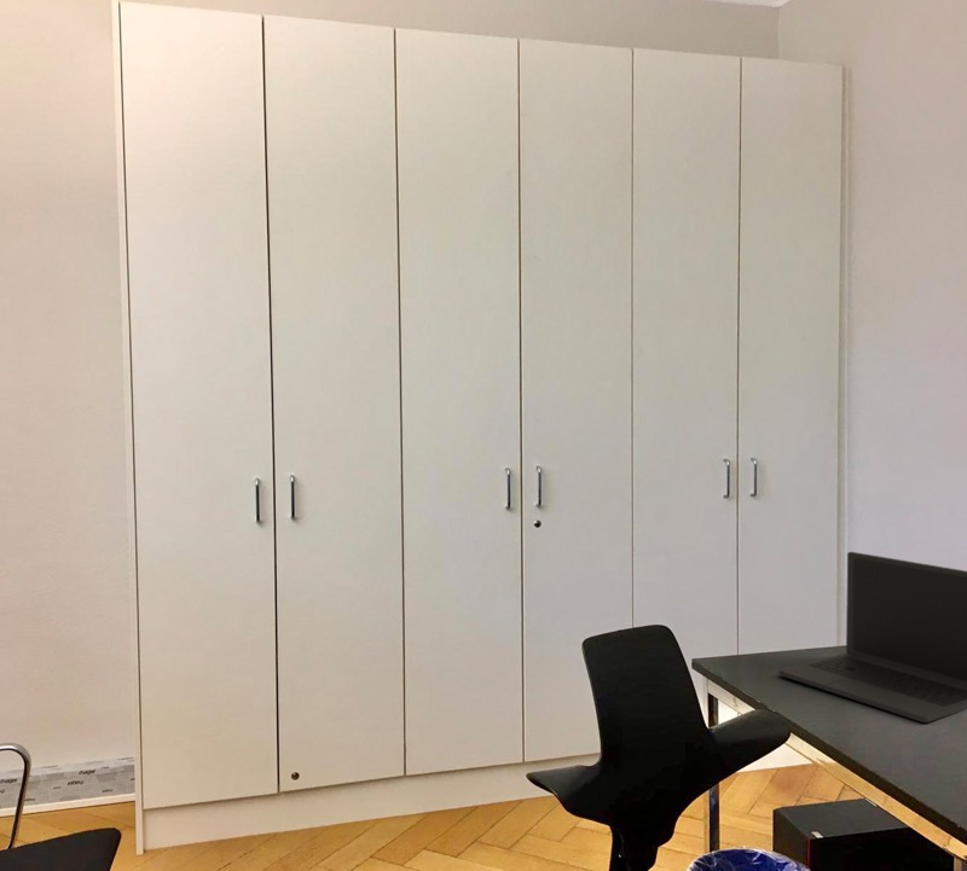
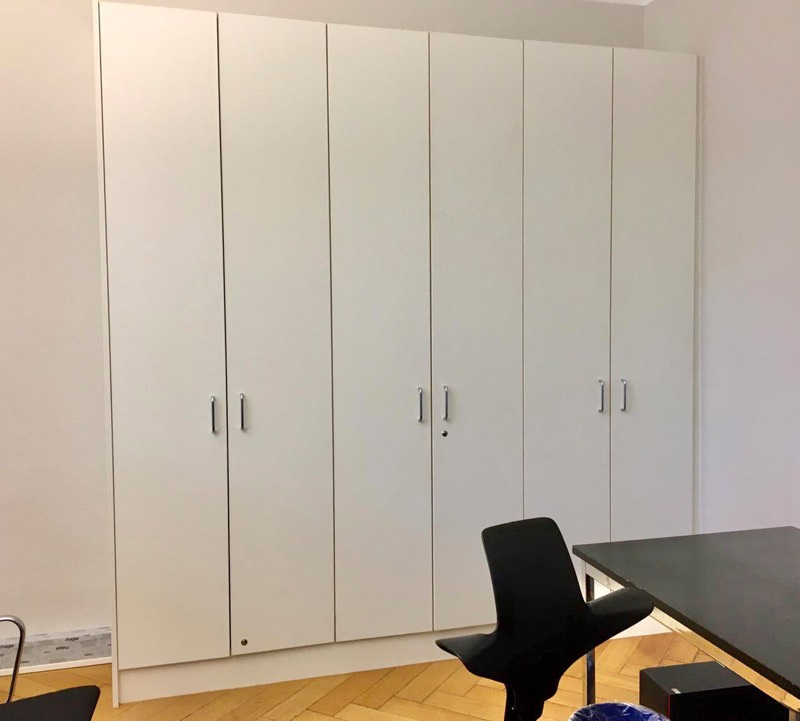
- laptop [777,551,967,724]
